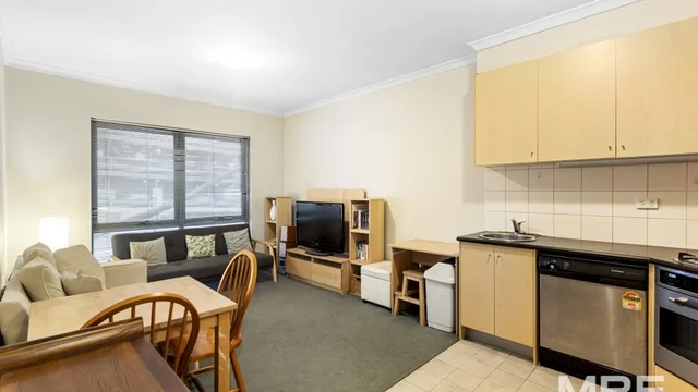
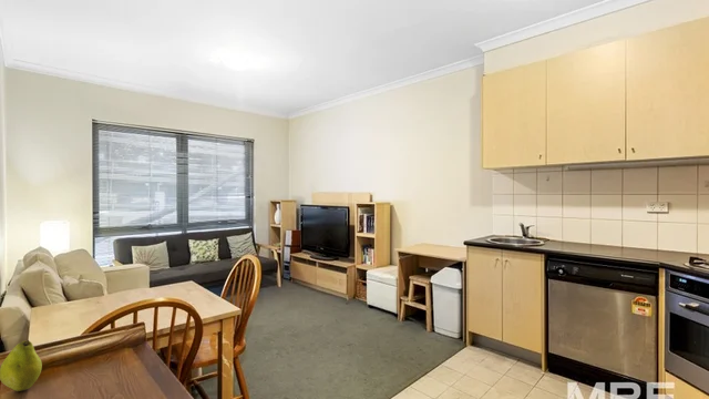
+ fruit [0,339,43,392]
